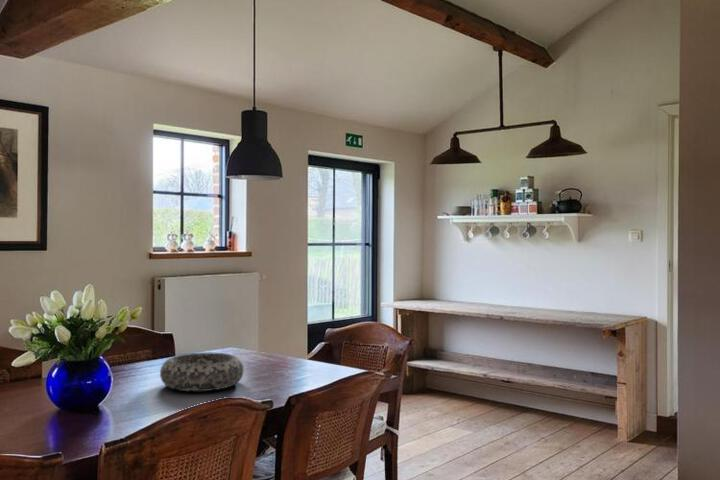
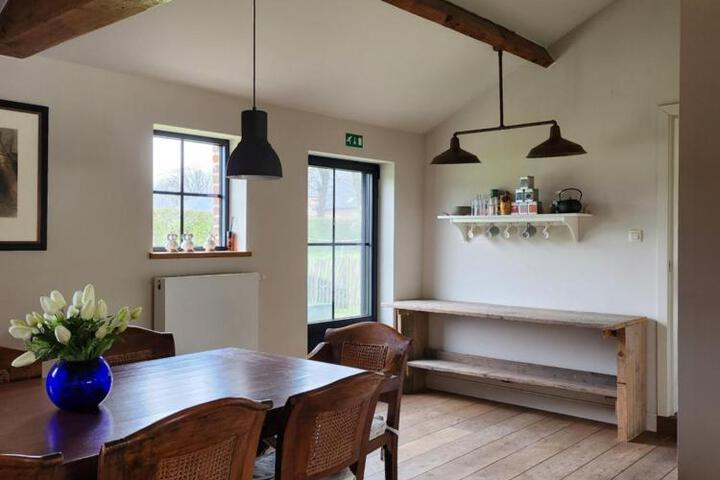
- decorative bowl [159,352,245,392]
